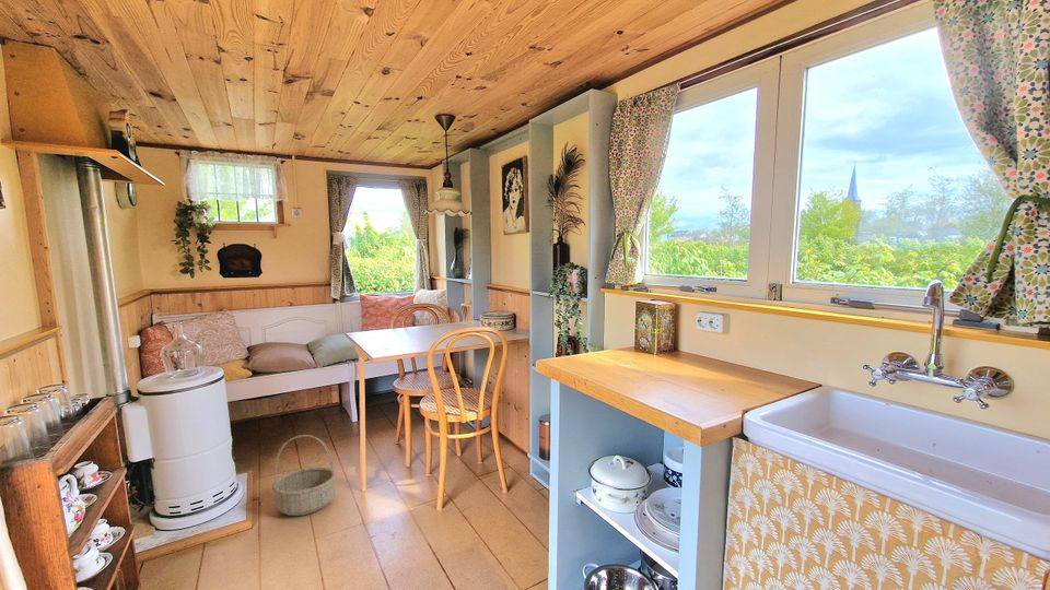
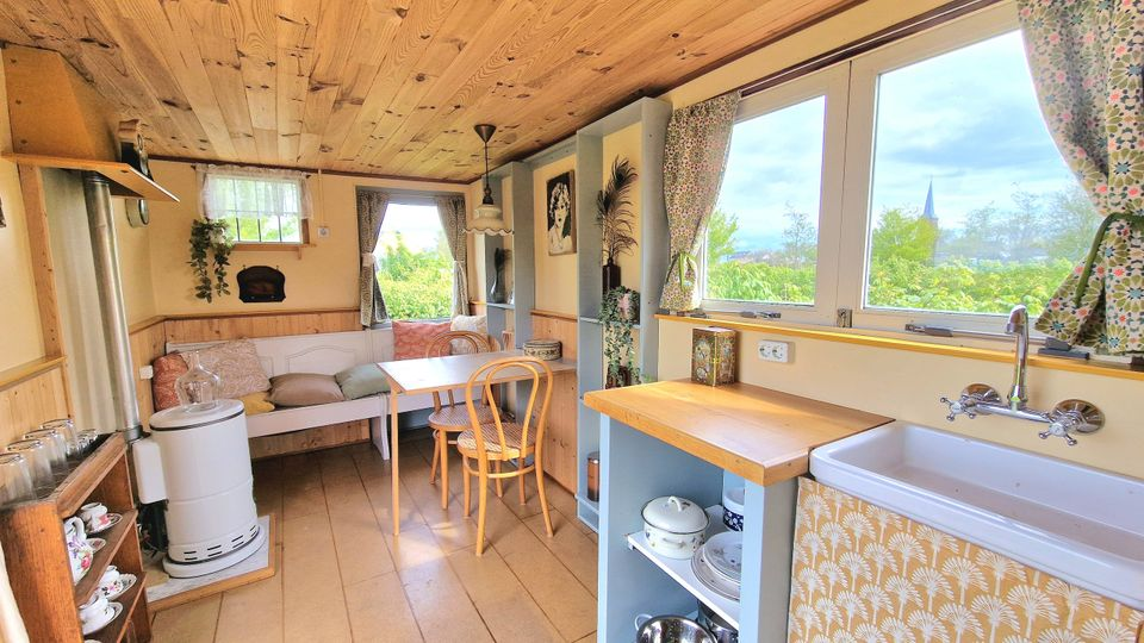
- basket [271,434,337,517]
